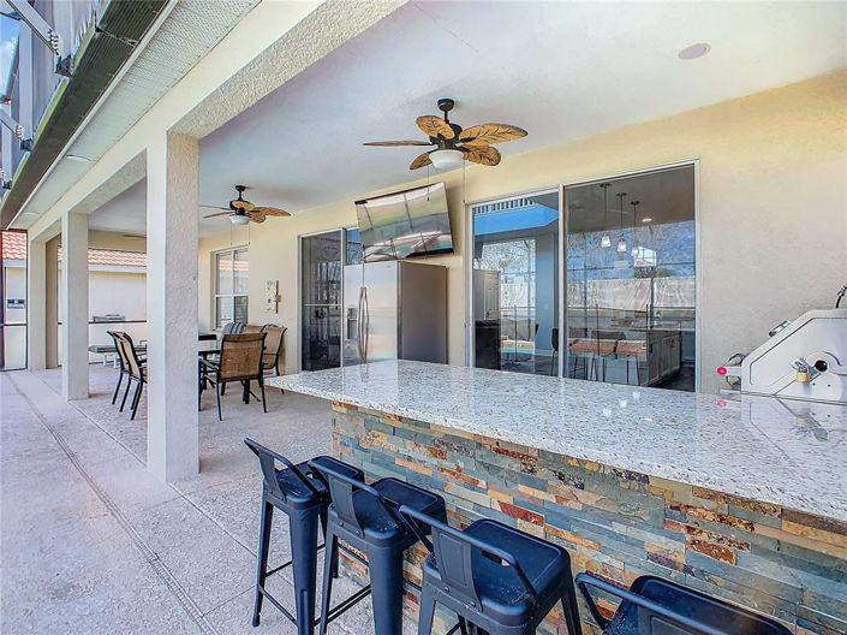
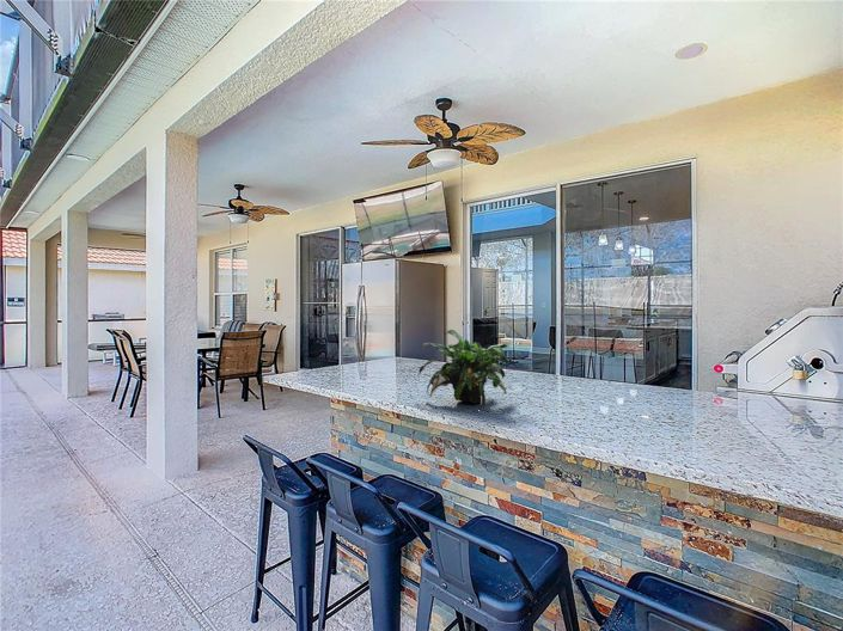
+ potted plant [417,329,509,409]
